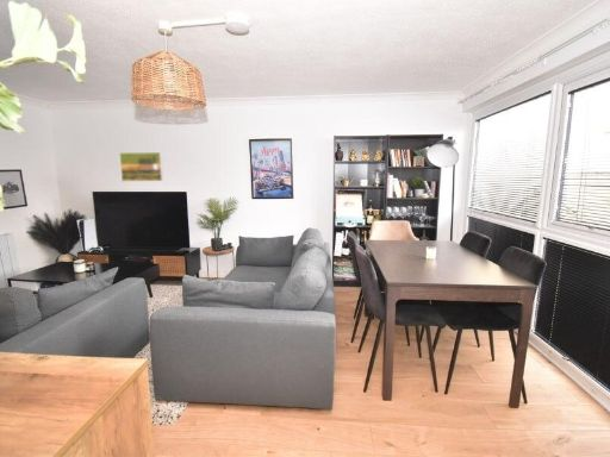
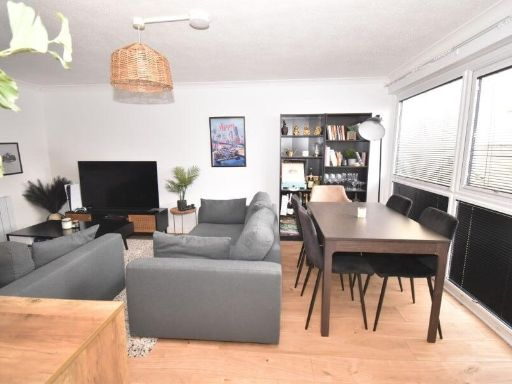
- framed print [118,151,164,182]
